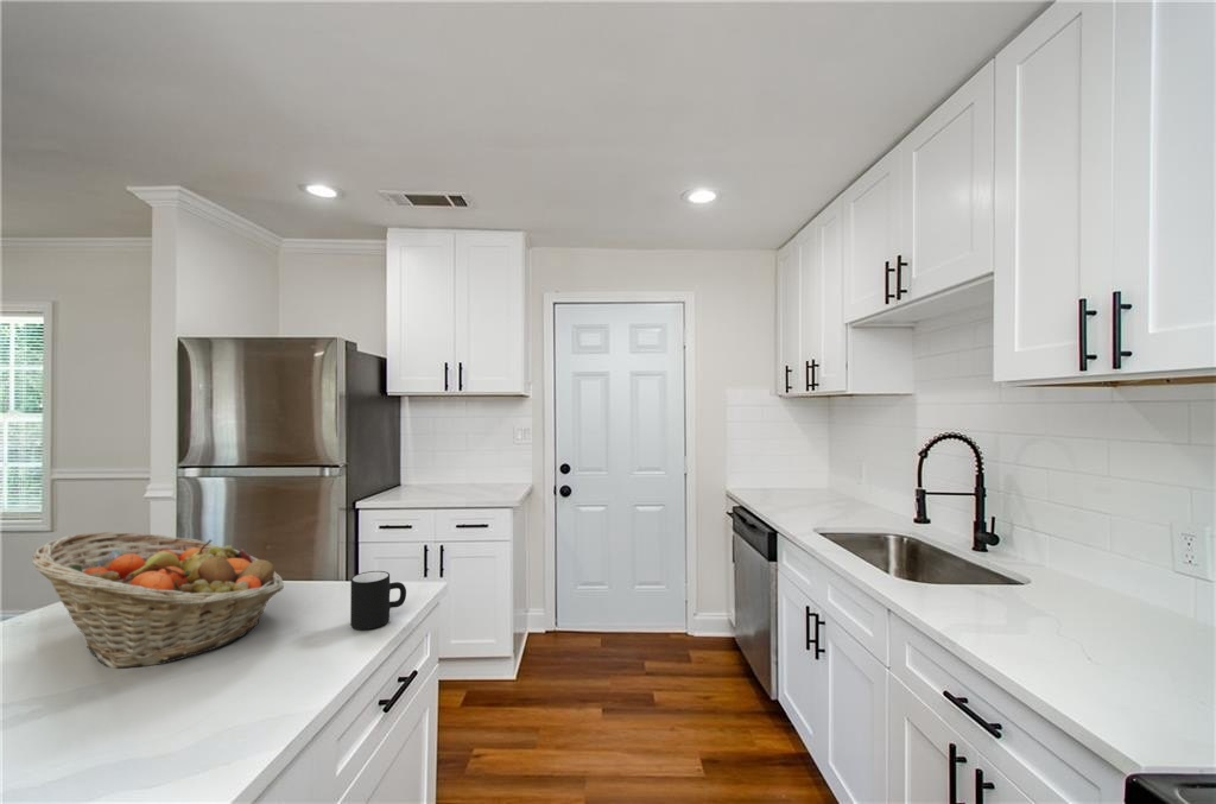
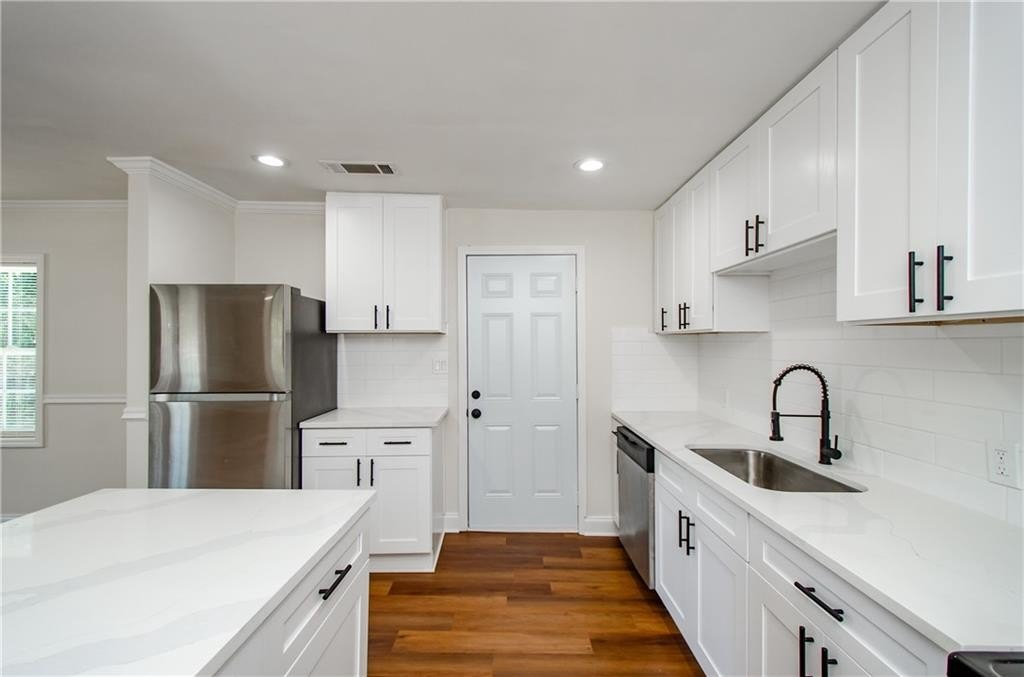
- mug [349,570,407,631]
- fruit basket [31,531,285,670]
